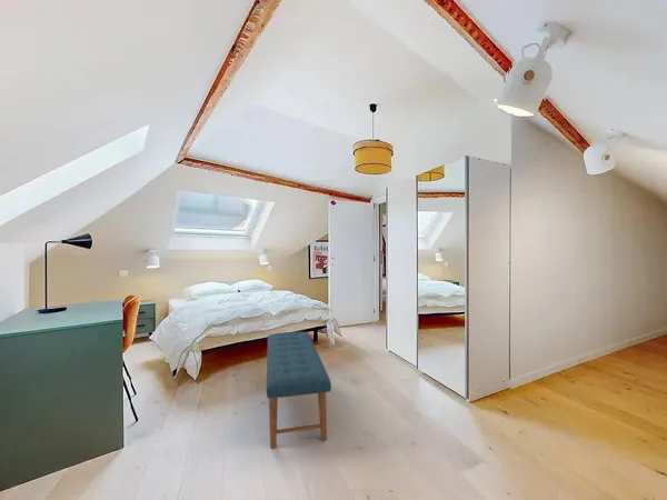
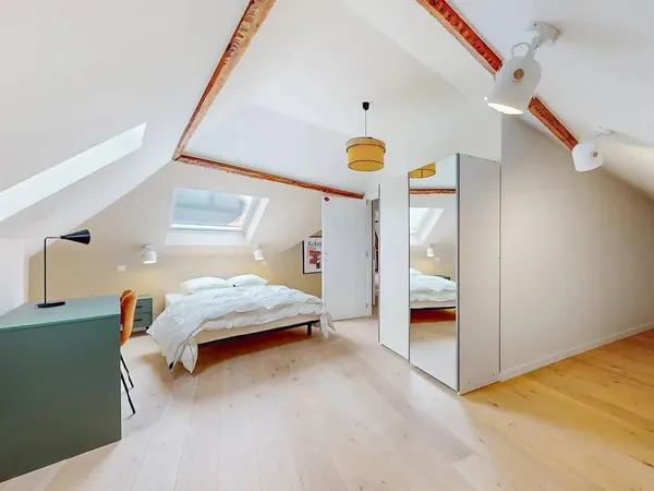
- bench [266,331,332,450]
